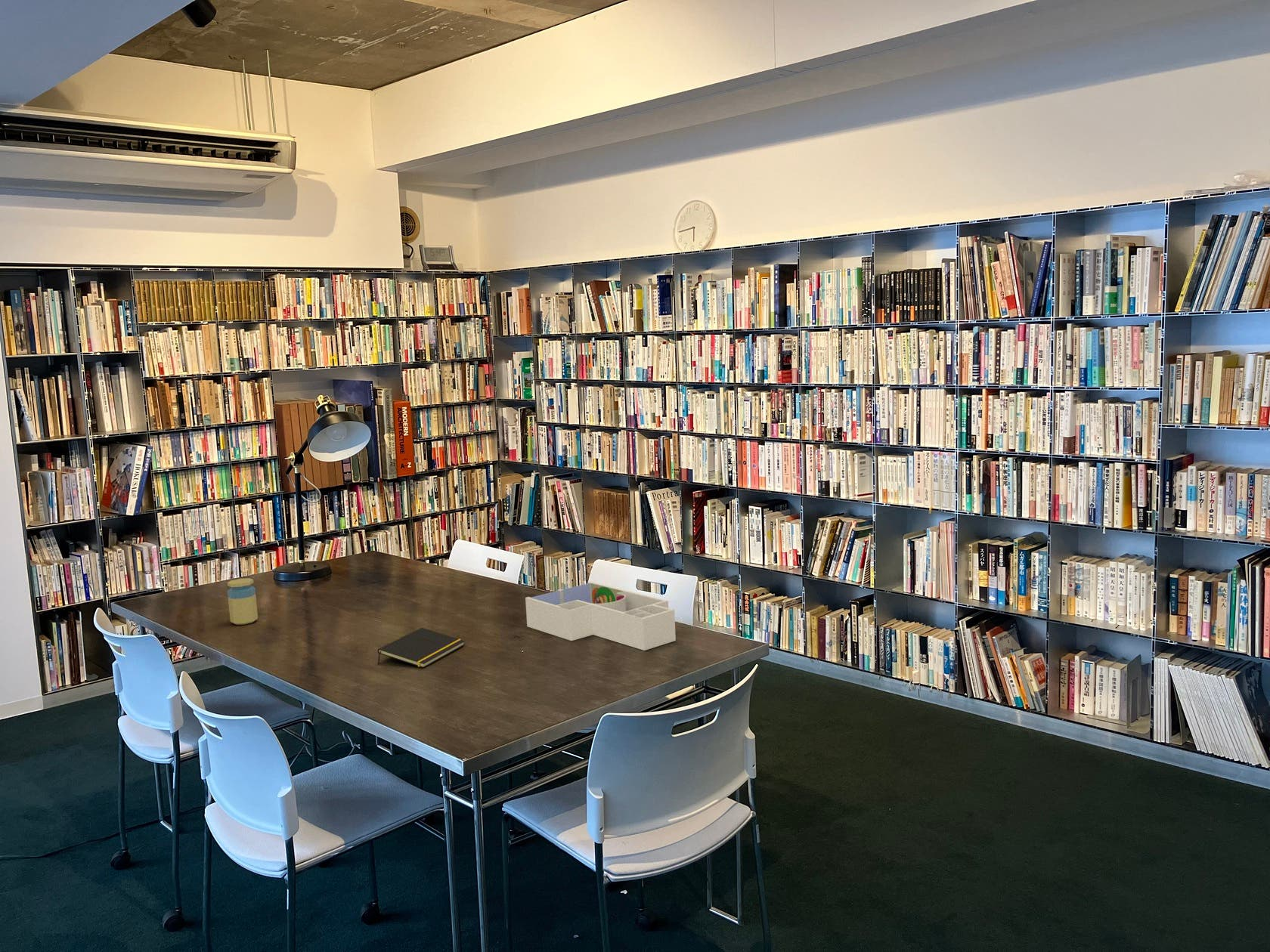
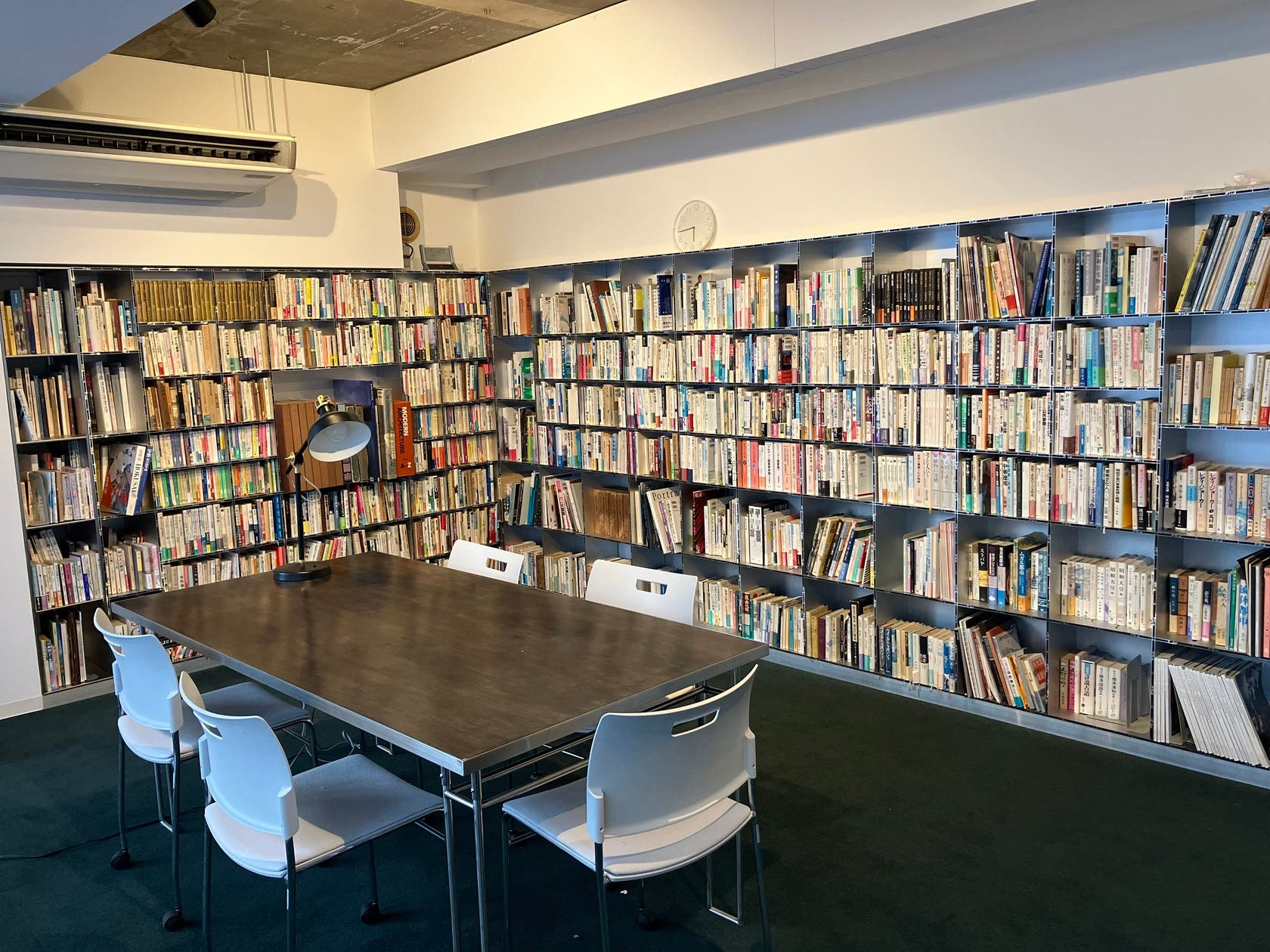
- jar [227,577,259,626]
- desk organizer [525,581,677,651]
- notepad [377,627,465,669]
